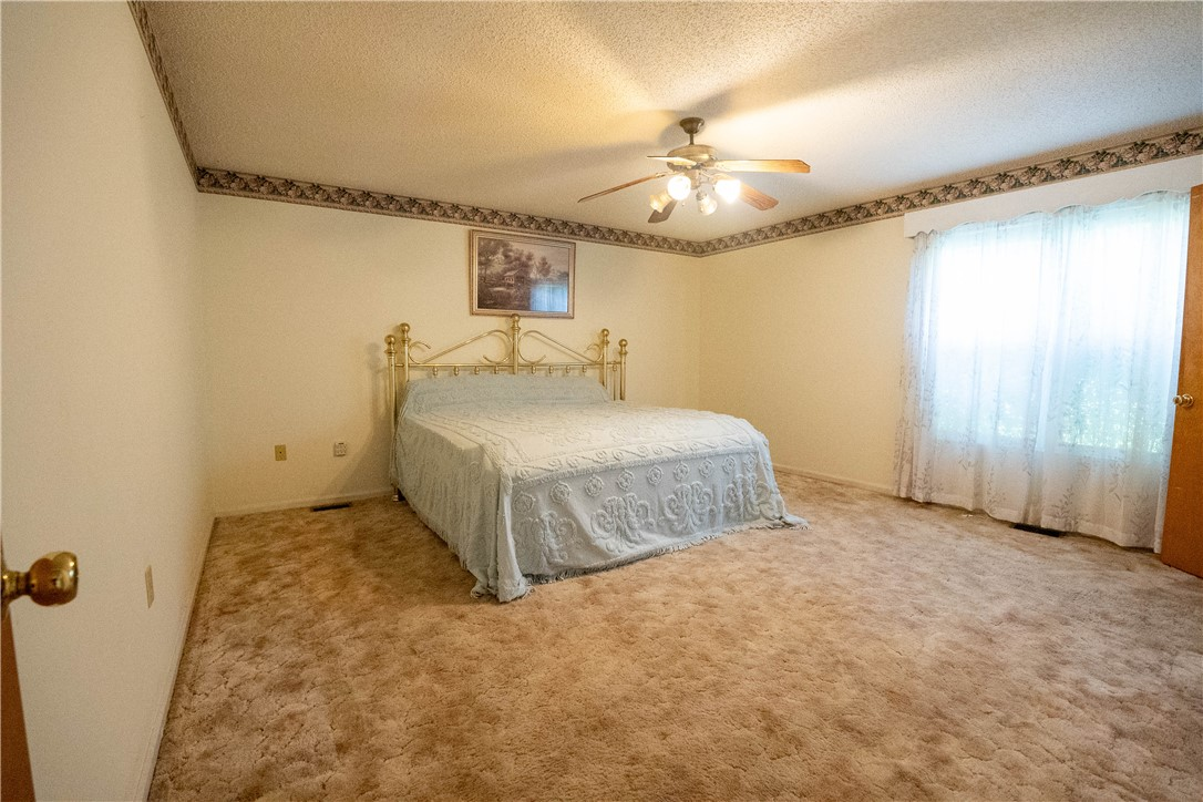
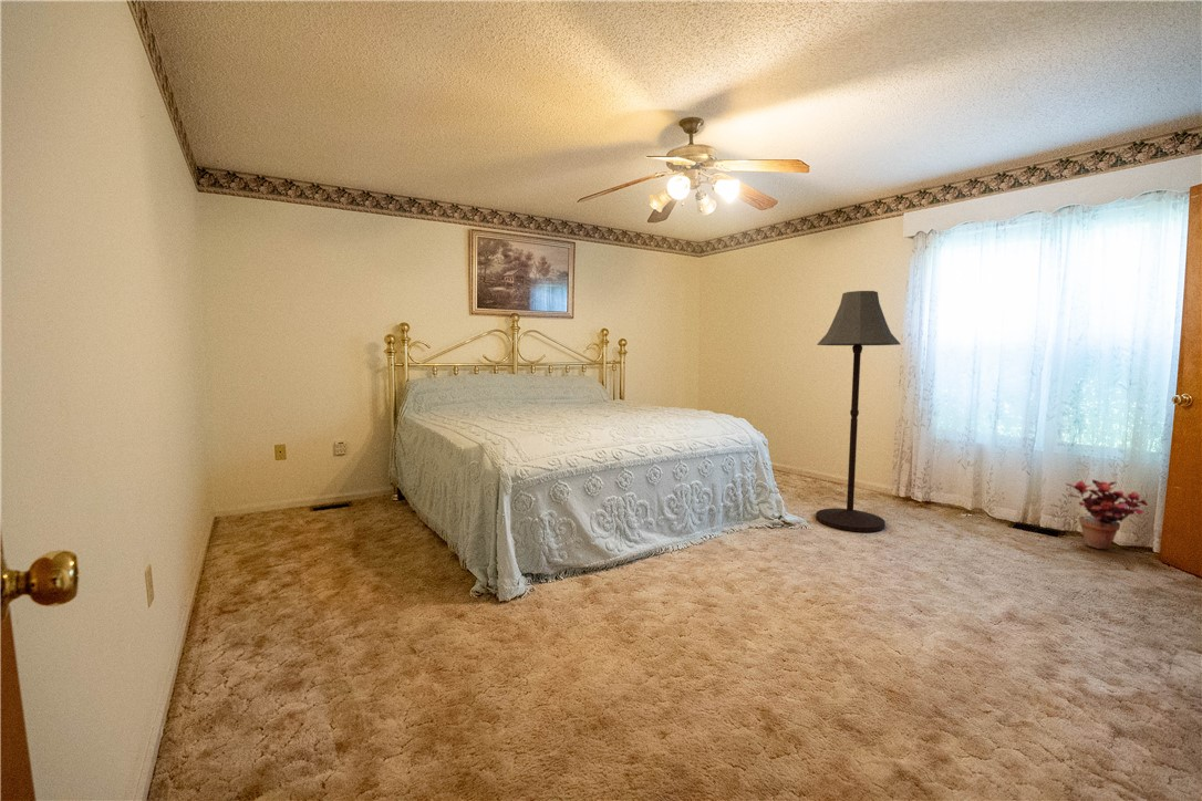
+ floor lamp [815,290,901,533]
+ potted plant [1065,478,1149,551]
